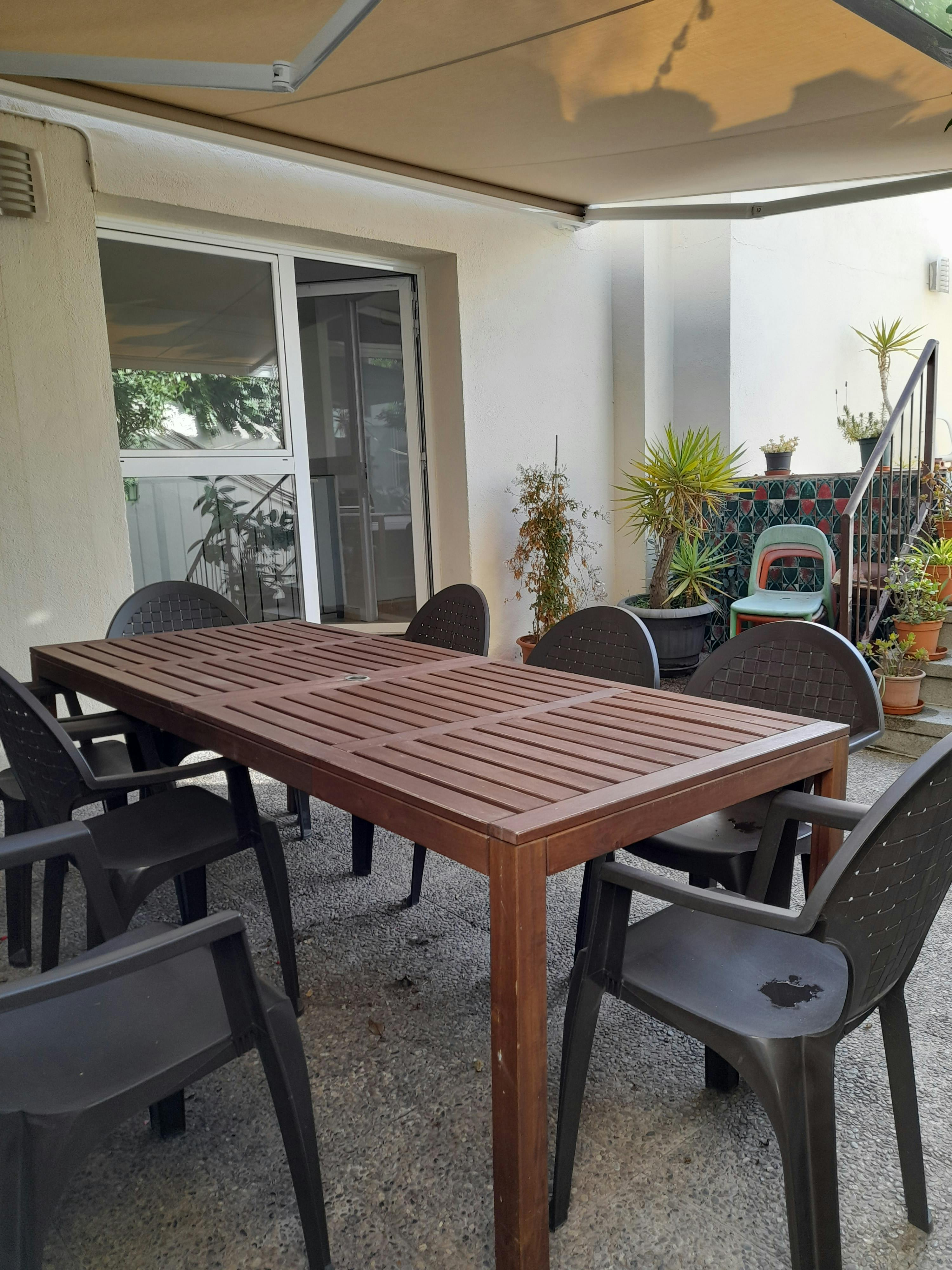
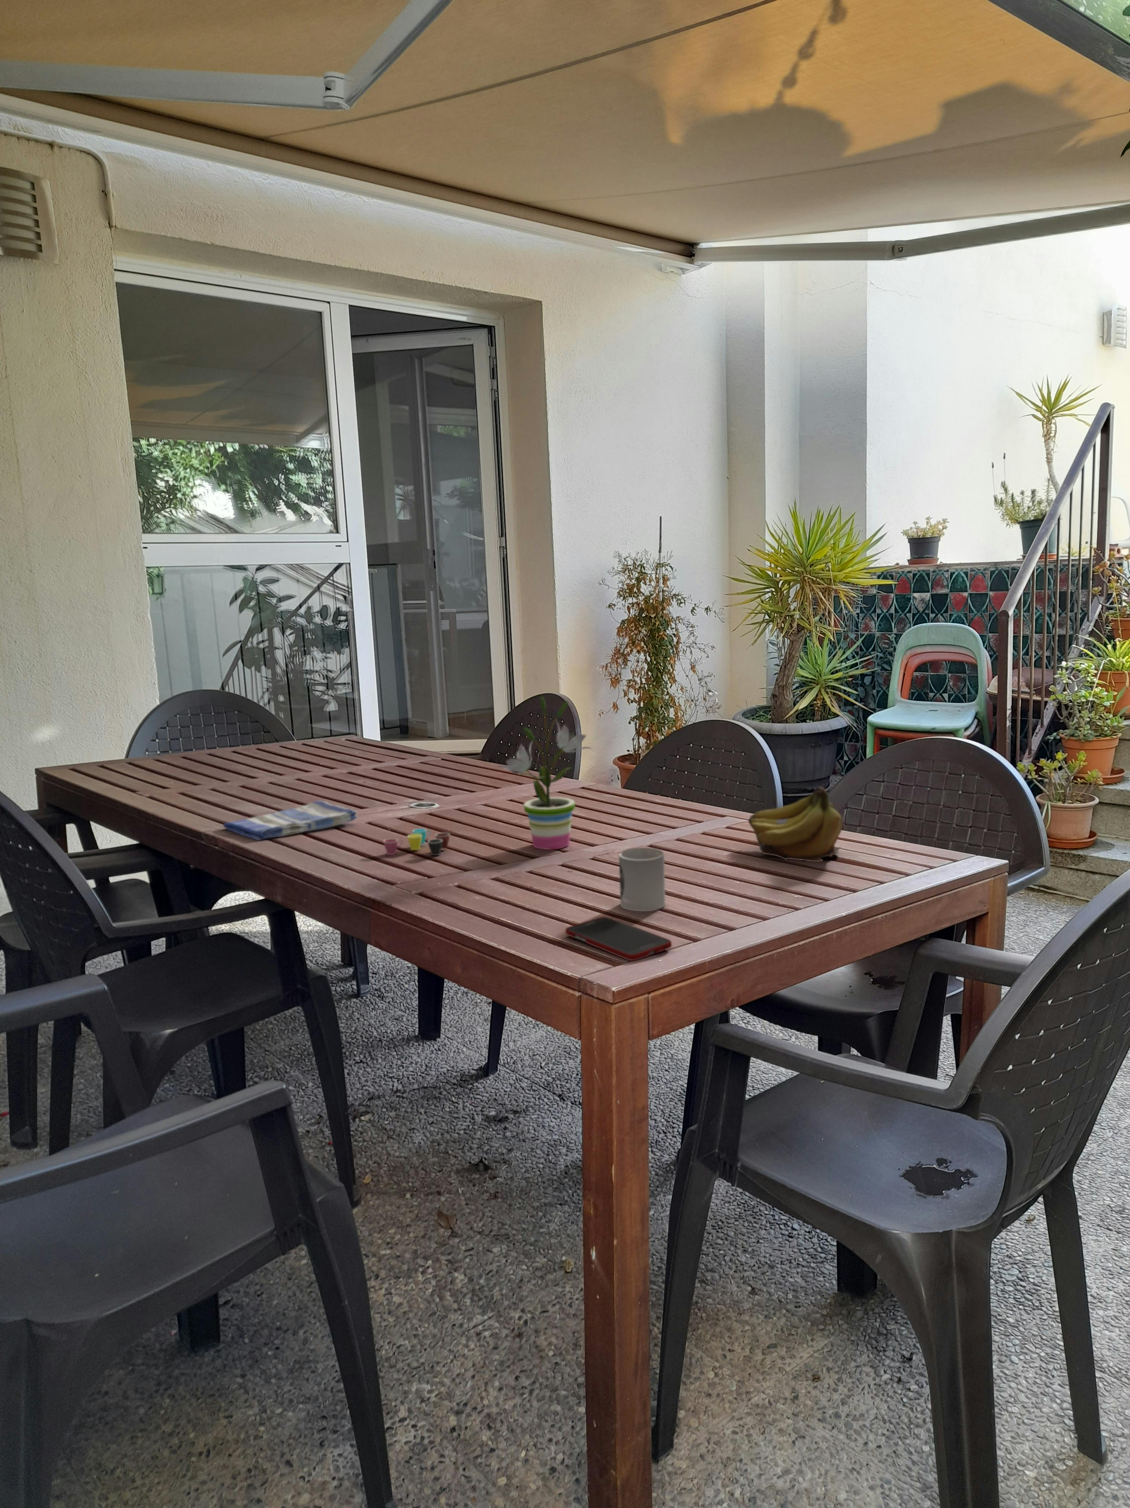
+ cup [383,828,450,856]
+ cup [618,847,666,912]
+ dish towel [223,800,358,841]
+ fruit [747,786,844,862]
+ cell phone [565,917,672,961]
+ potted plant [495,696,592,850]
